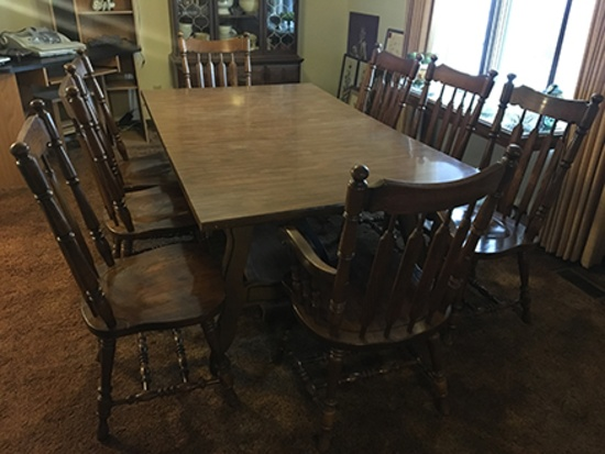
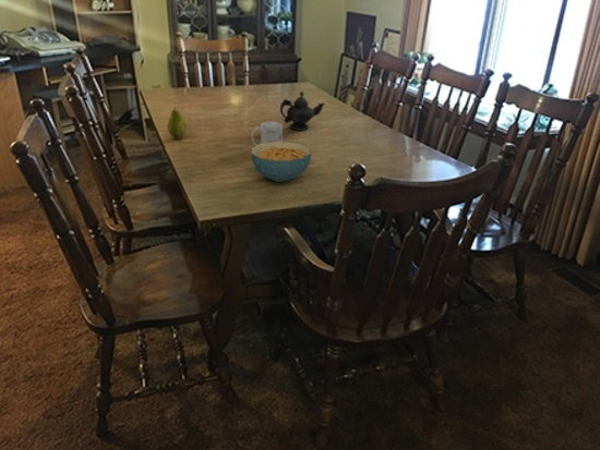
+ mug [250,121,284,146]
+ fruit [167,108,188,141]
+ cereal bowl [250,141,312,183]
+ teapot [279,89,325,132]
